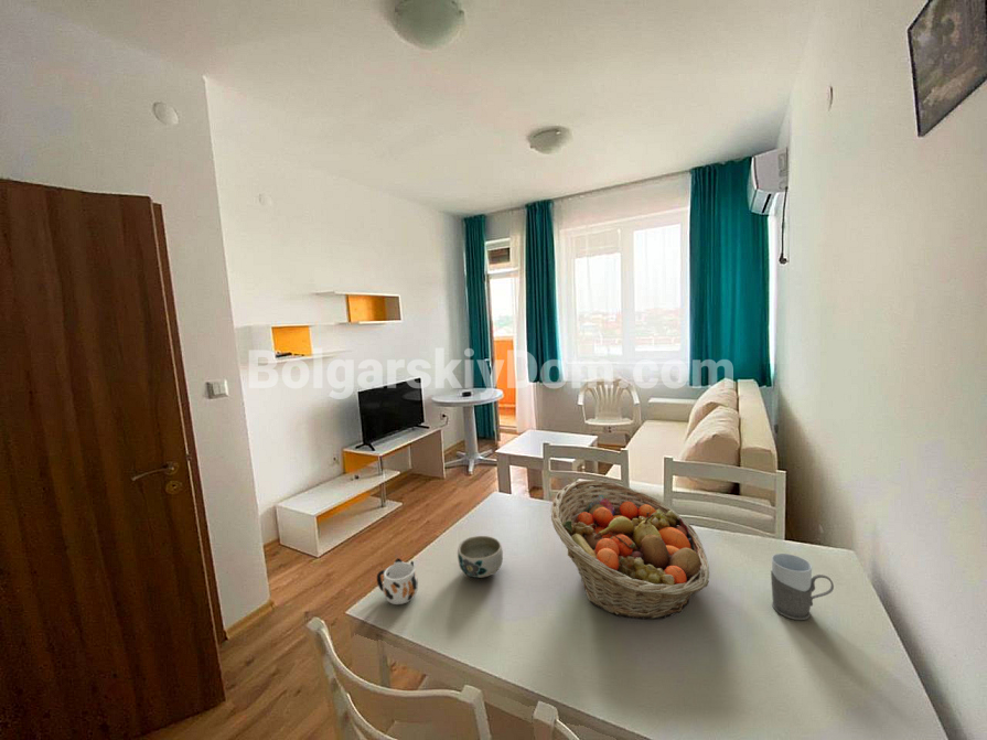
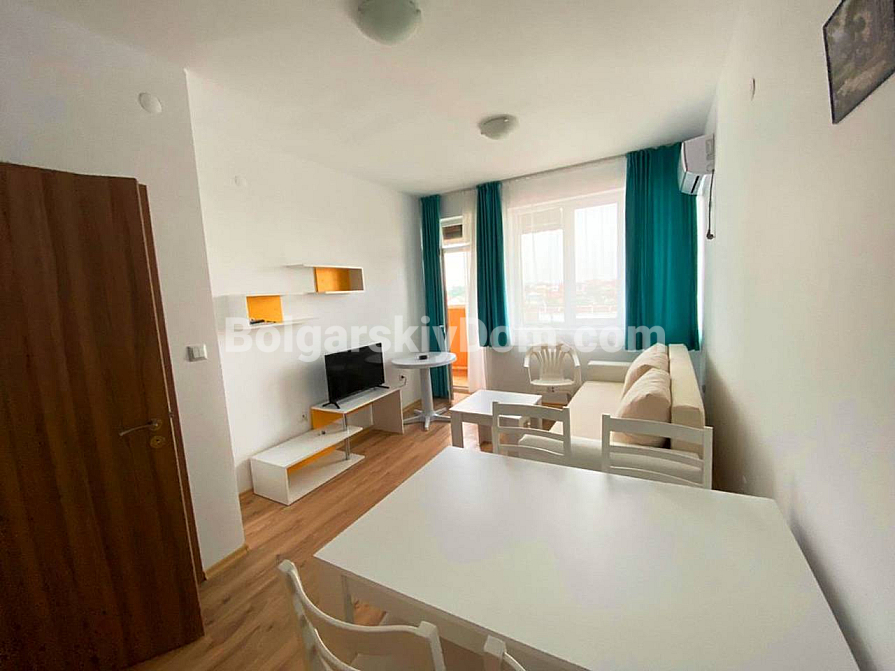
- mug [376,557,419,605]
- mug [770,553,835,621]
- bowl [457,535,504,579]
- fruit basket [550,479,710,621]
